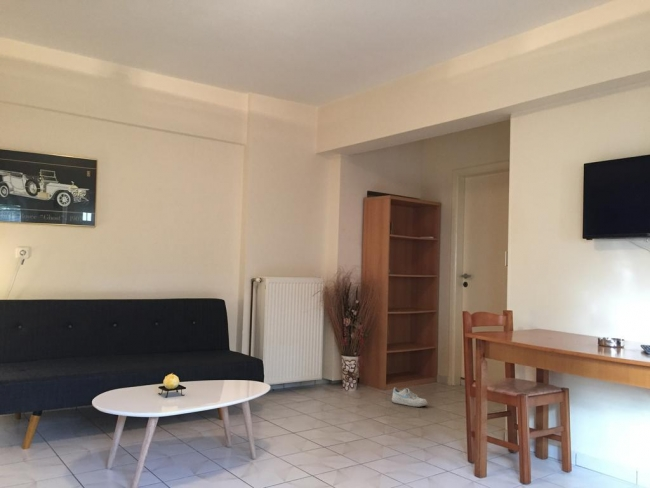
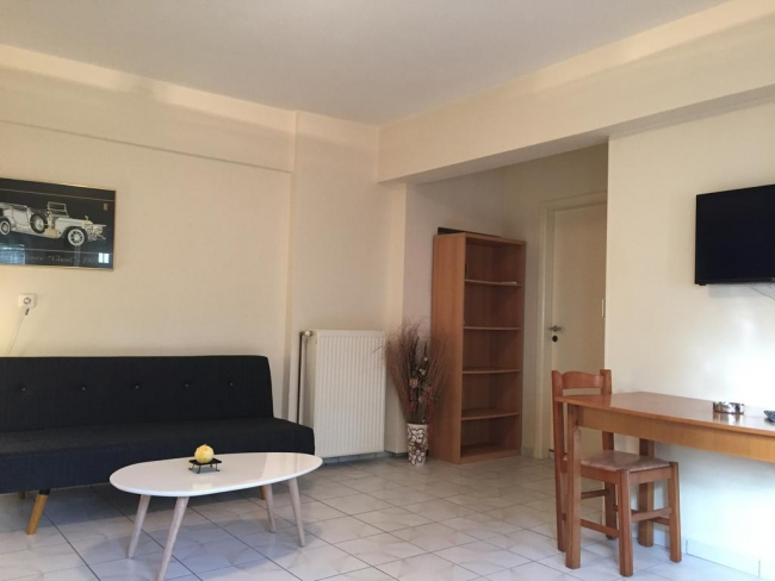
- shoe [391,386,428,408]
